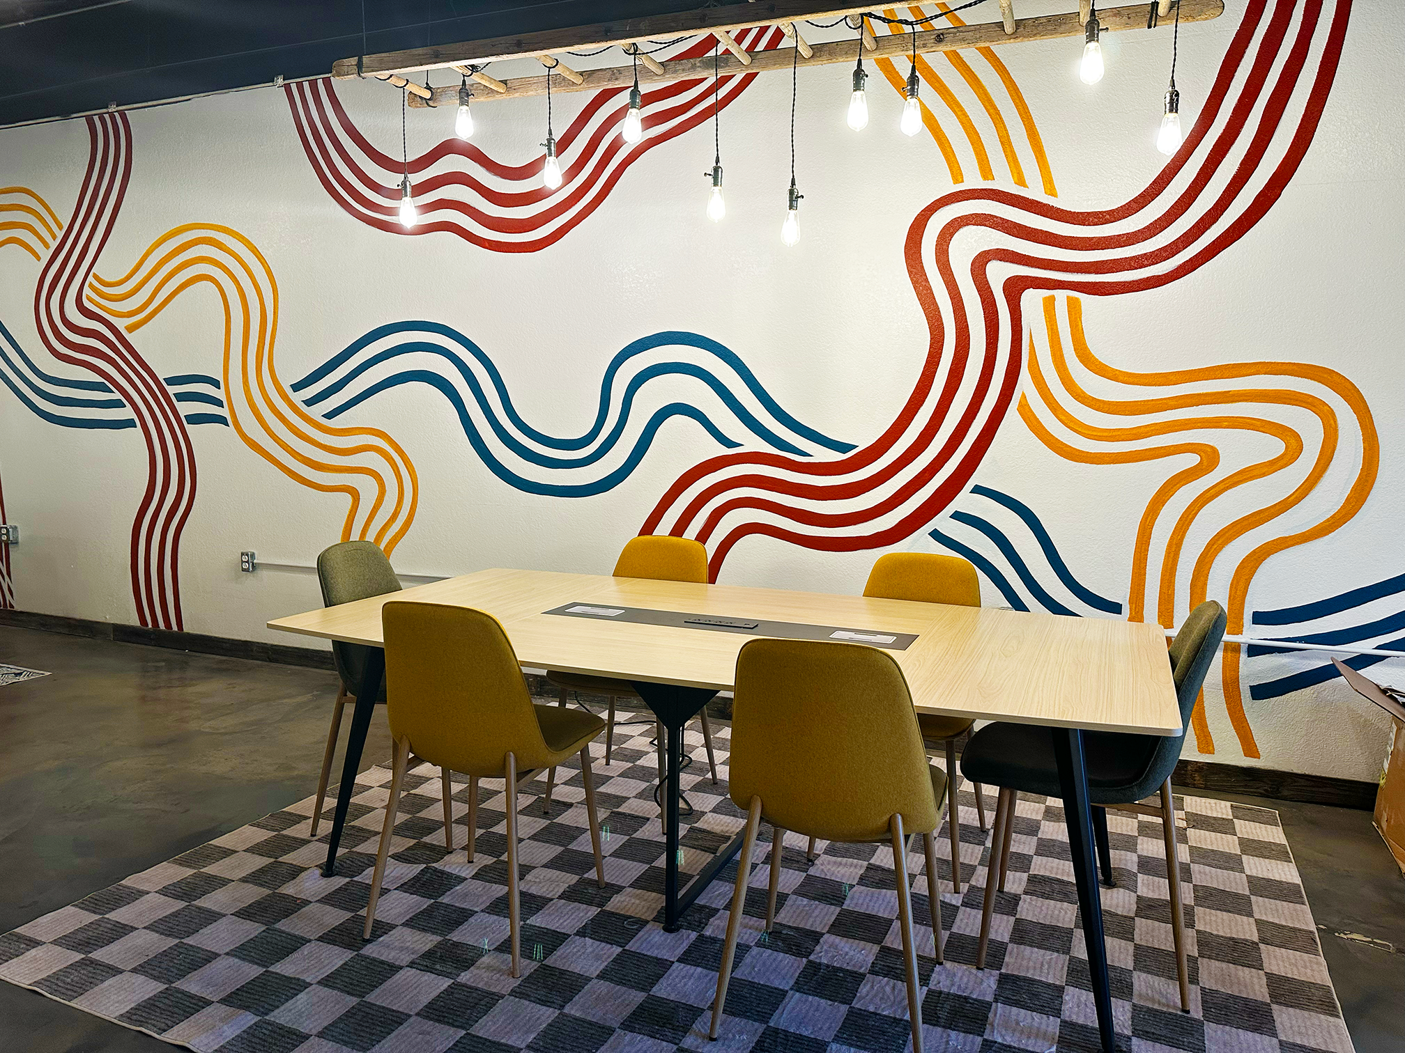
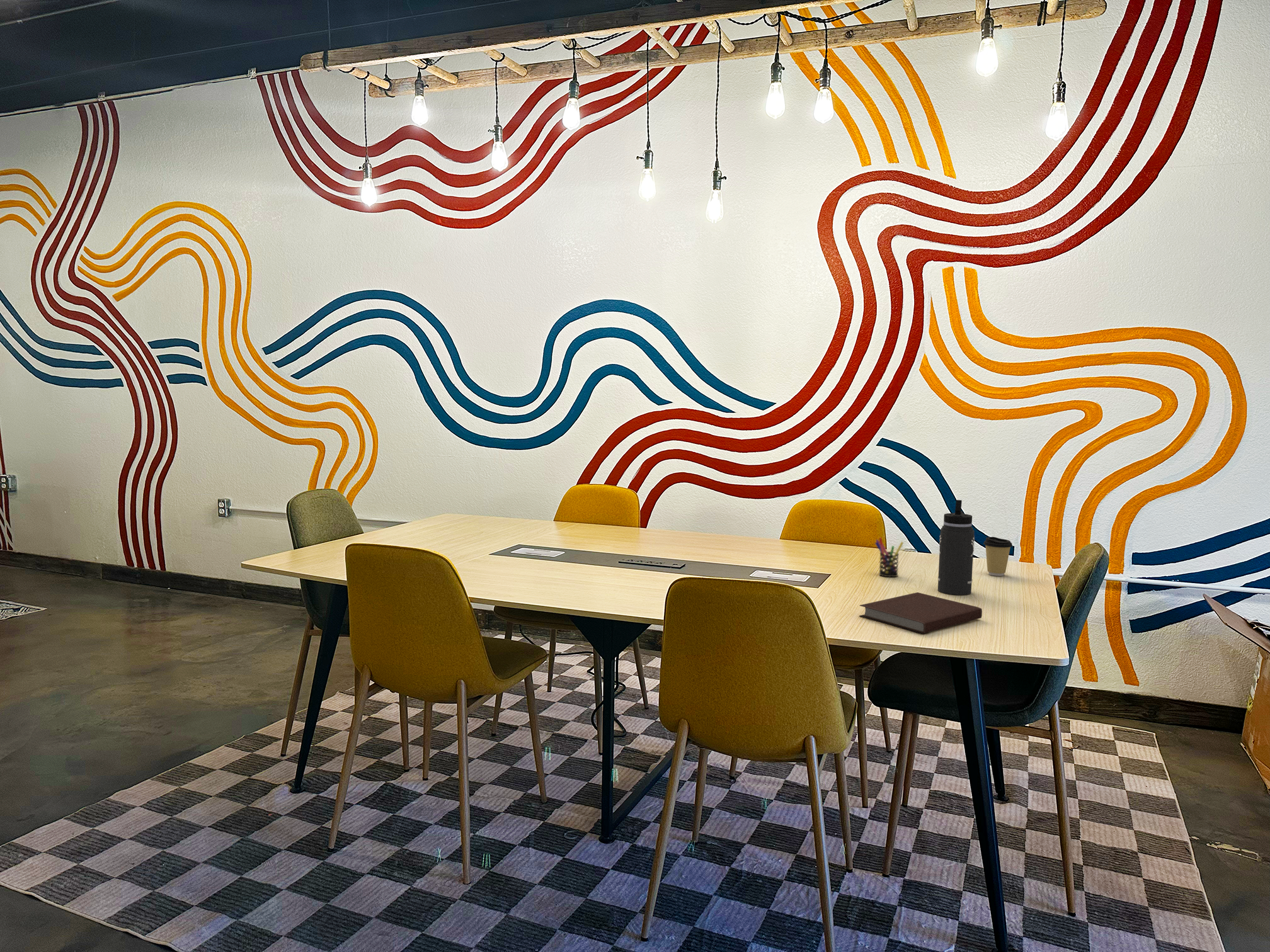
+ coffee cup [983,536,1013,577]
+ thermos bottle [937,499,975,596]
+ pen holder [874,537,904,577]
+ notebook [859,592,983,634]
